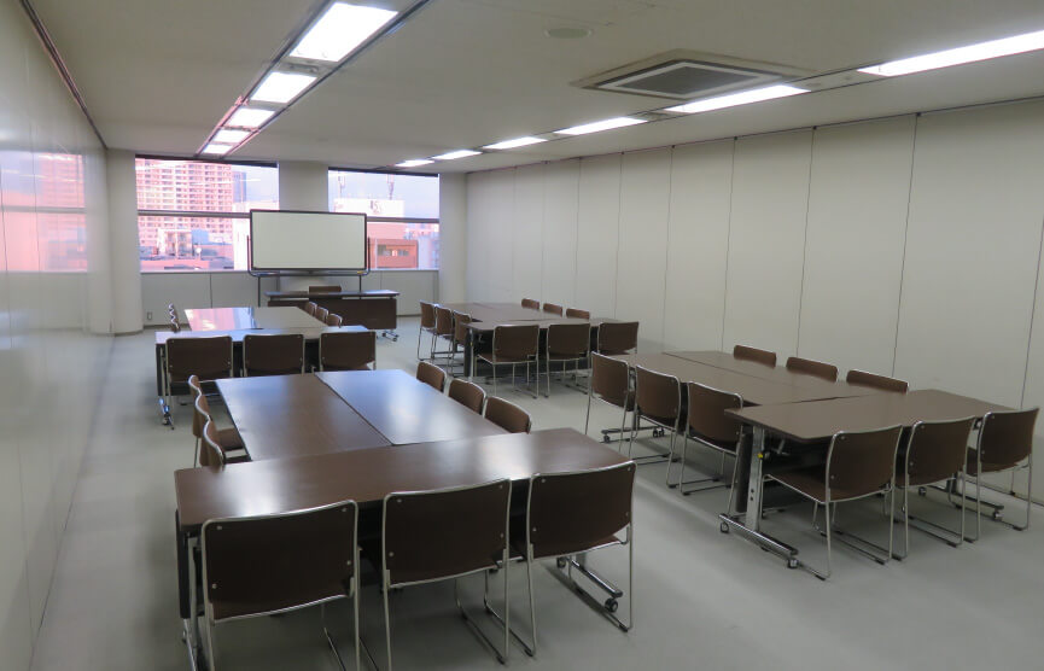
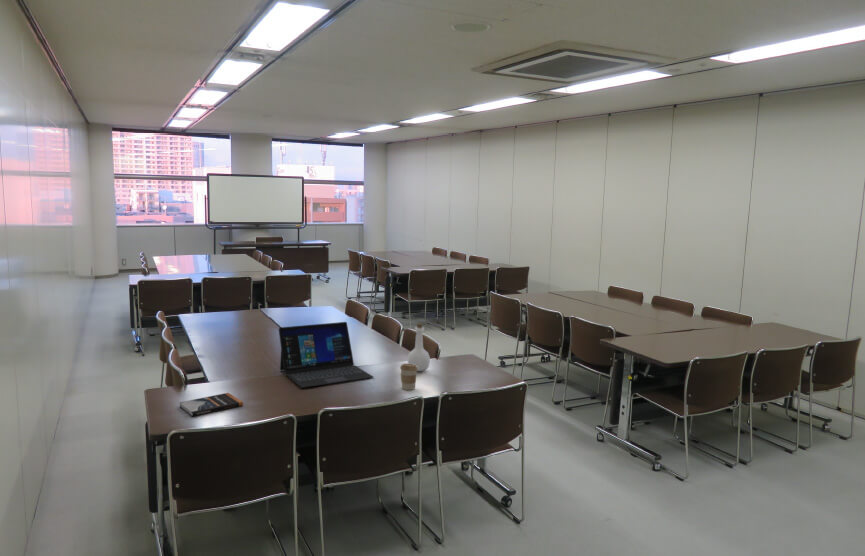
+ bottle [407,322,431,372]
+ coffee cup [399,363,418,391]
+ book [178,392,244,417]
+ laptop [278,321,374,389]
